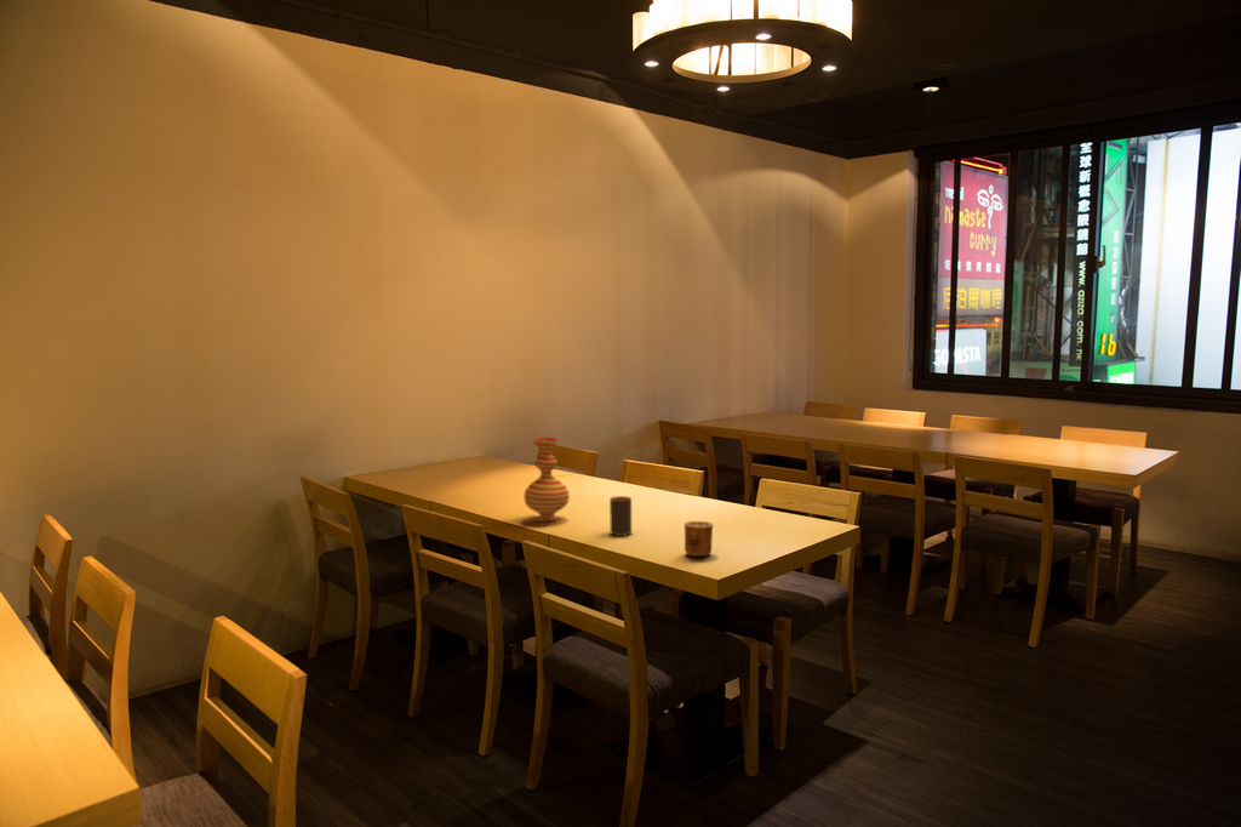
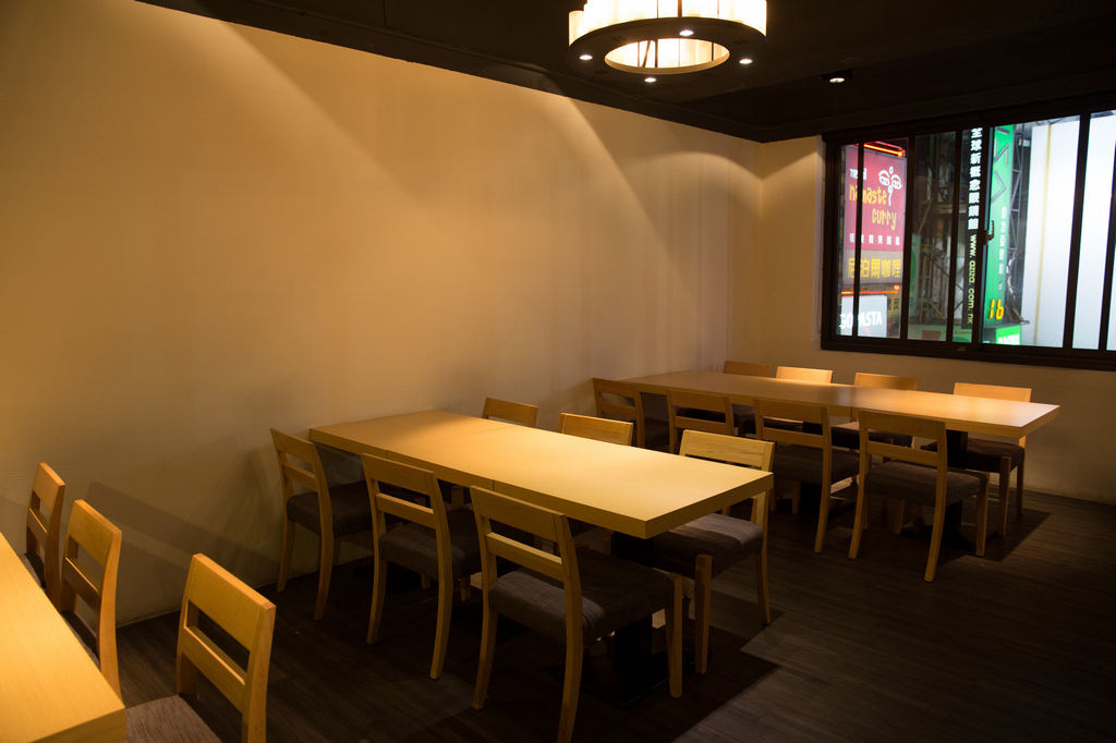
- cup [608,495,633,537]
- vase [522,437,571,523]
- cup [684,520,715,558]
